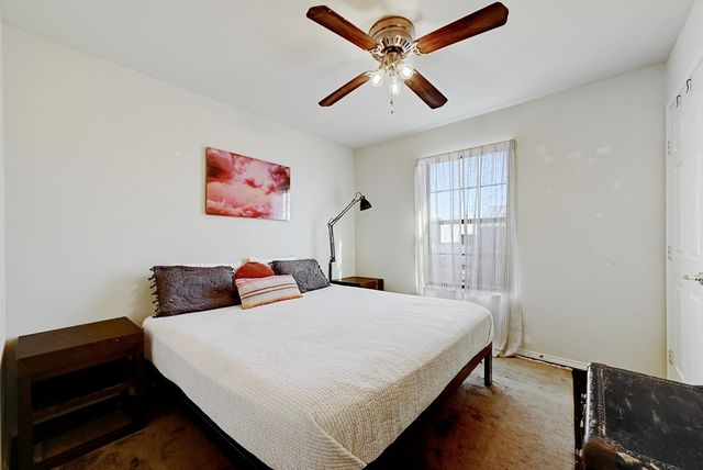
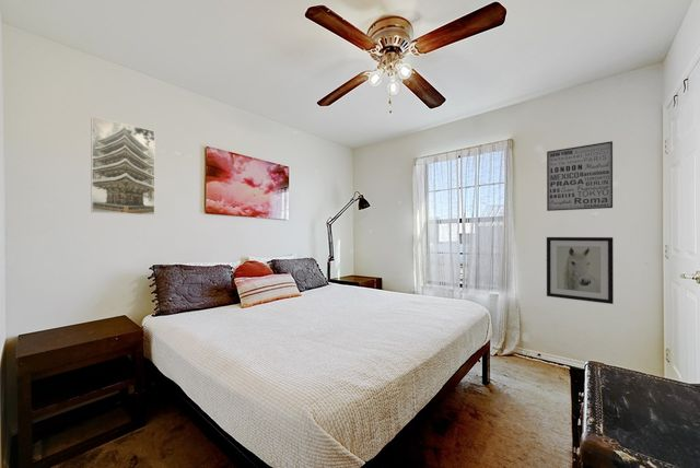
+ wall art [546,140,614,212]
+ wall art [546,236,615,305]
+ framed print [90,115,156,217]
